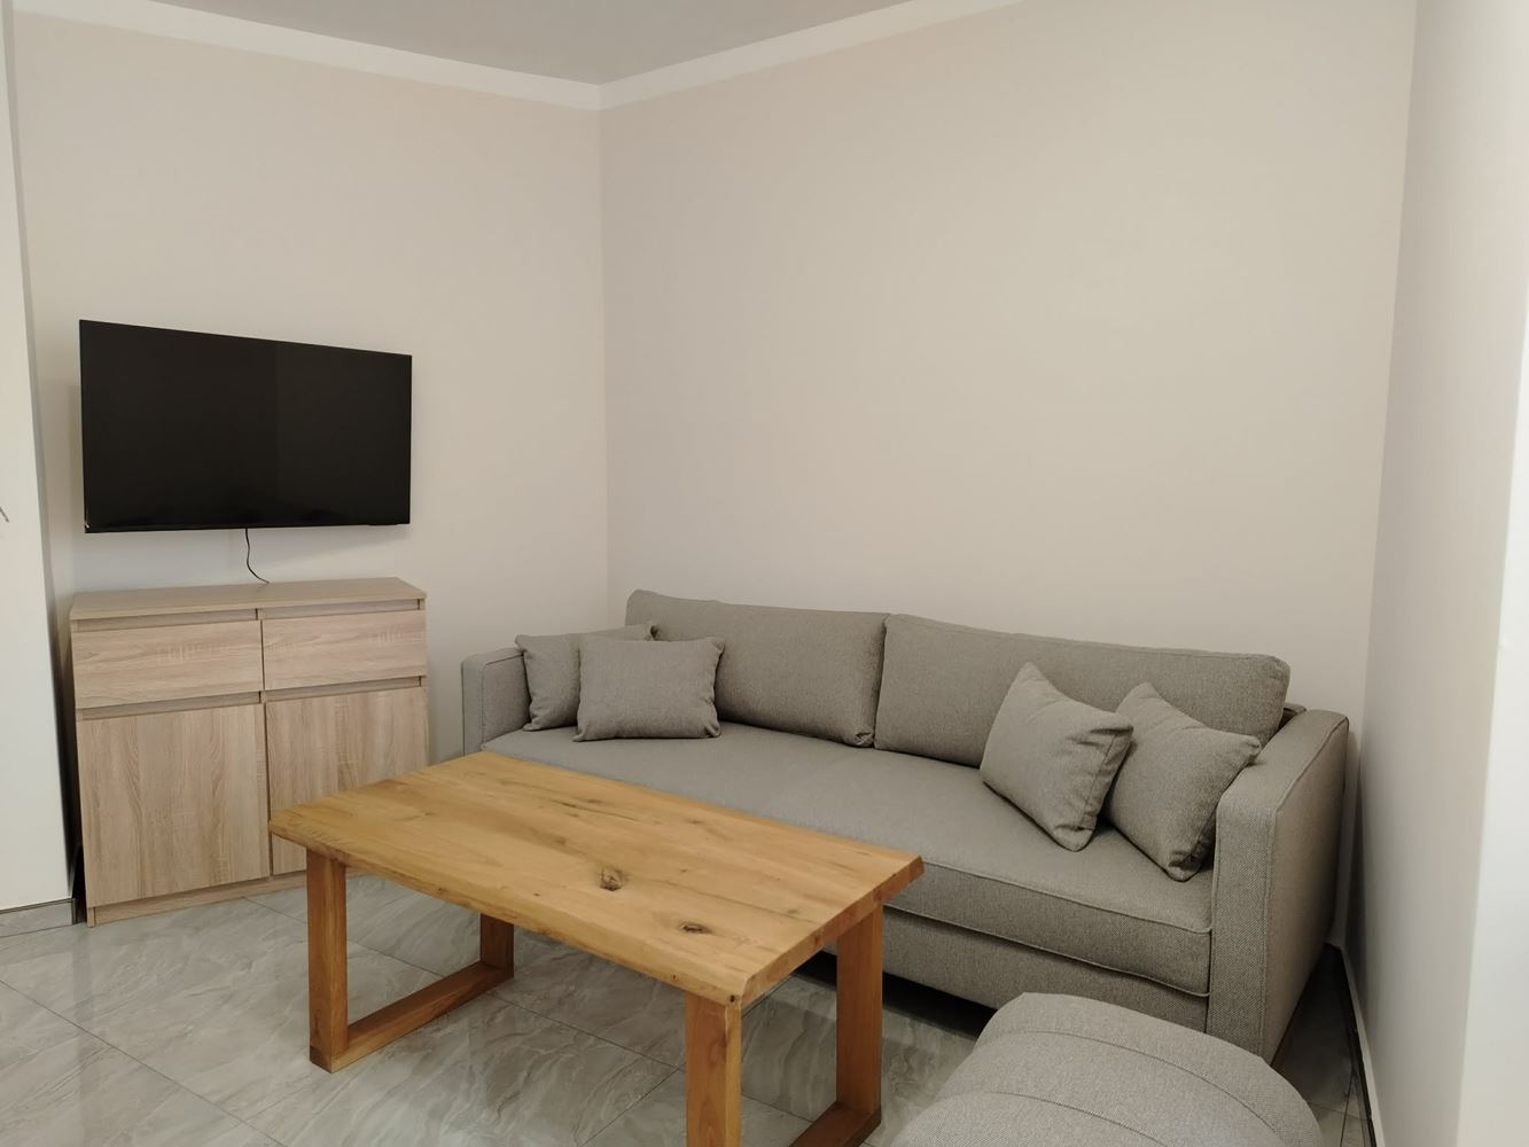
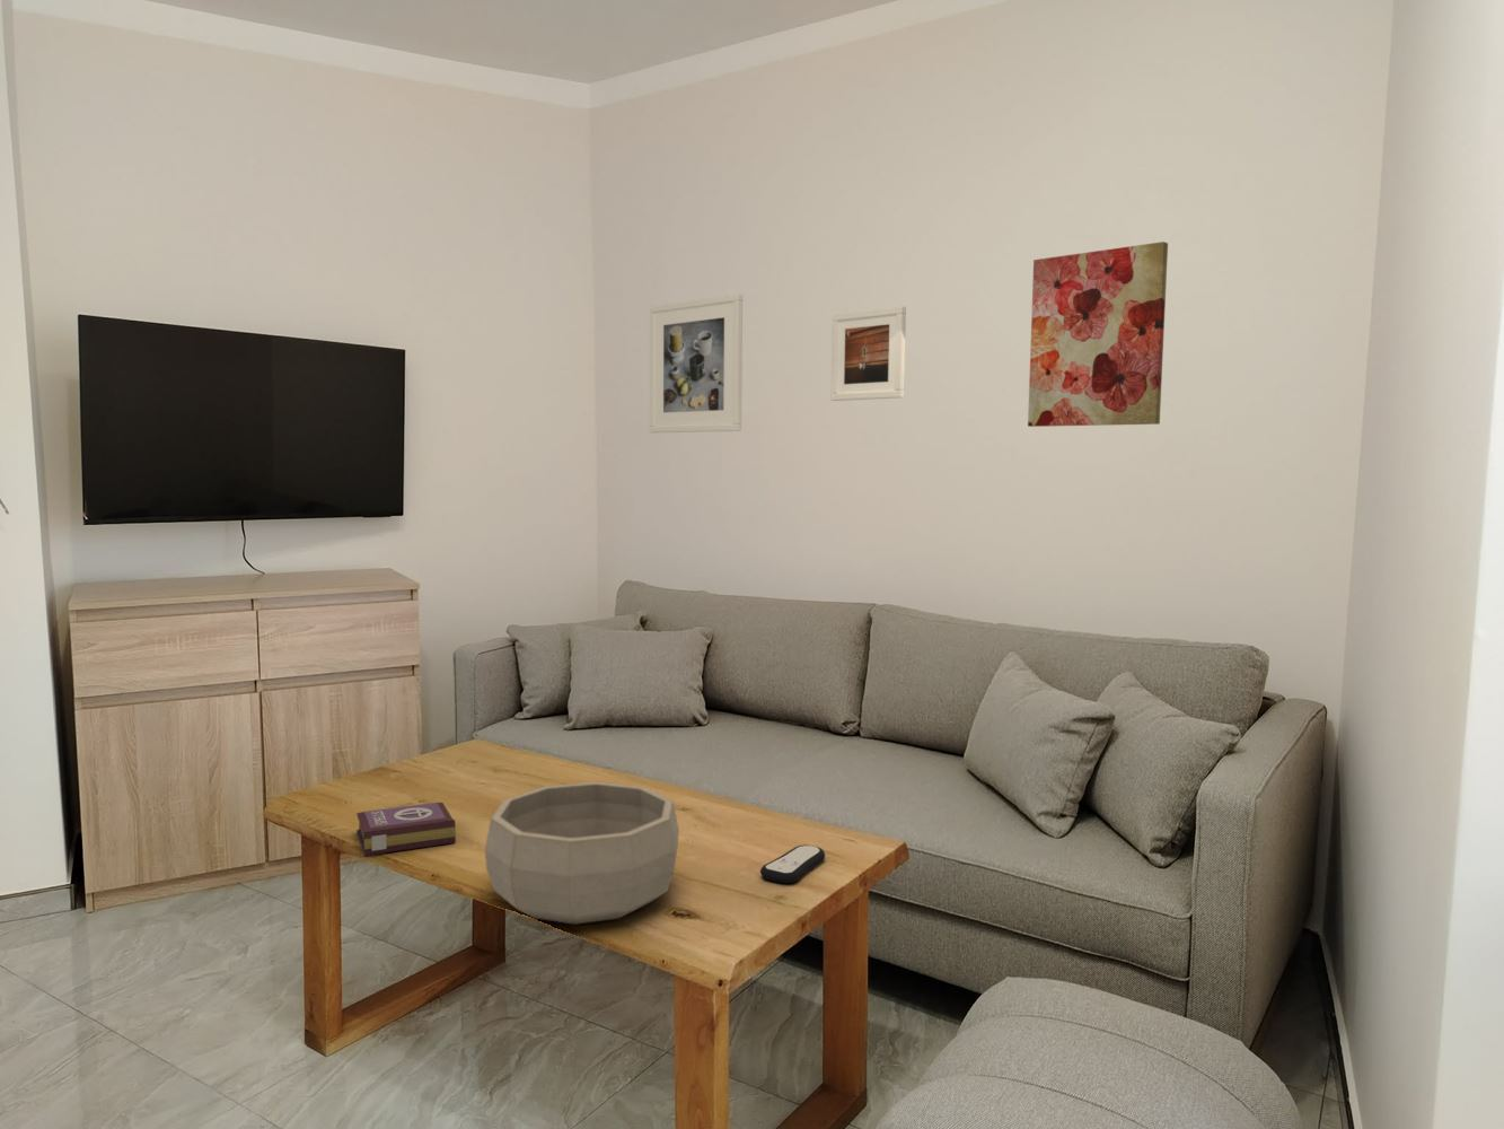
+ book [356,802,457,857]
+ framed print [831,305,907,402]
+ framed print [648,293,743,434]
+ wall art [1026,241,1169,428]
+ remote control [760,843,826,884]
+ decorative bowl [484,782,680,926]
